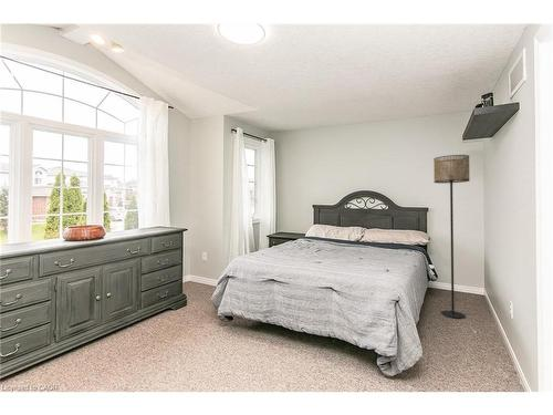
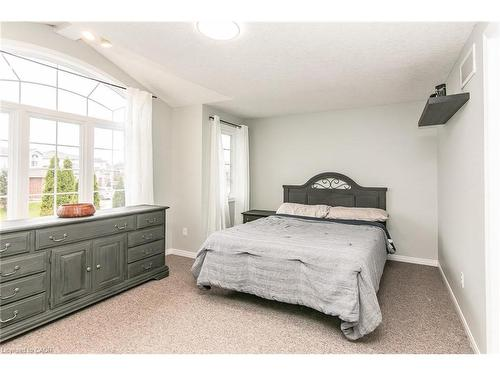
- floor lamp [432,154,470,320]
